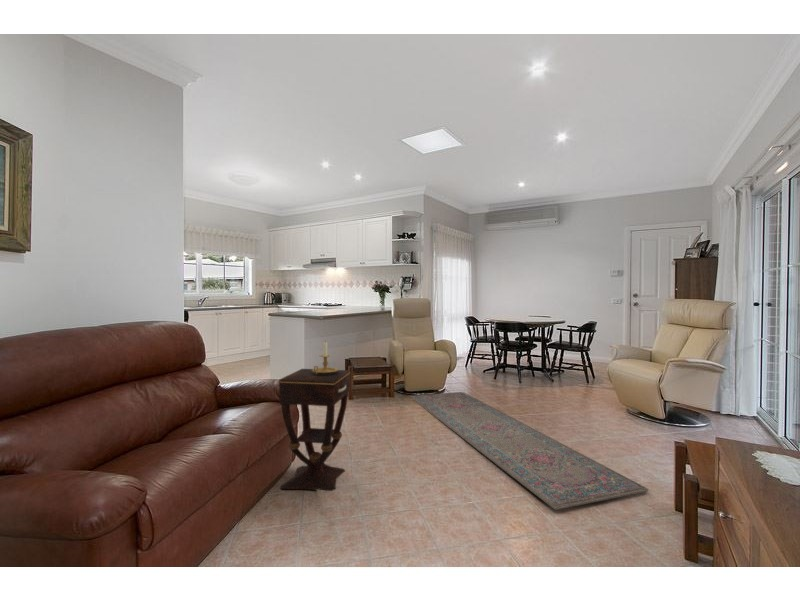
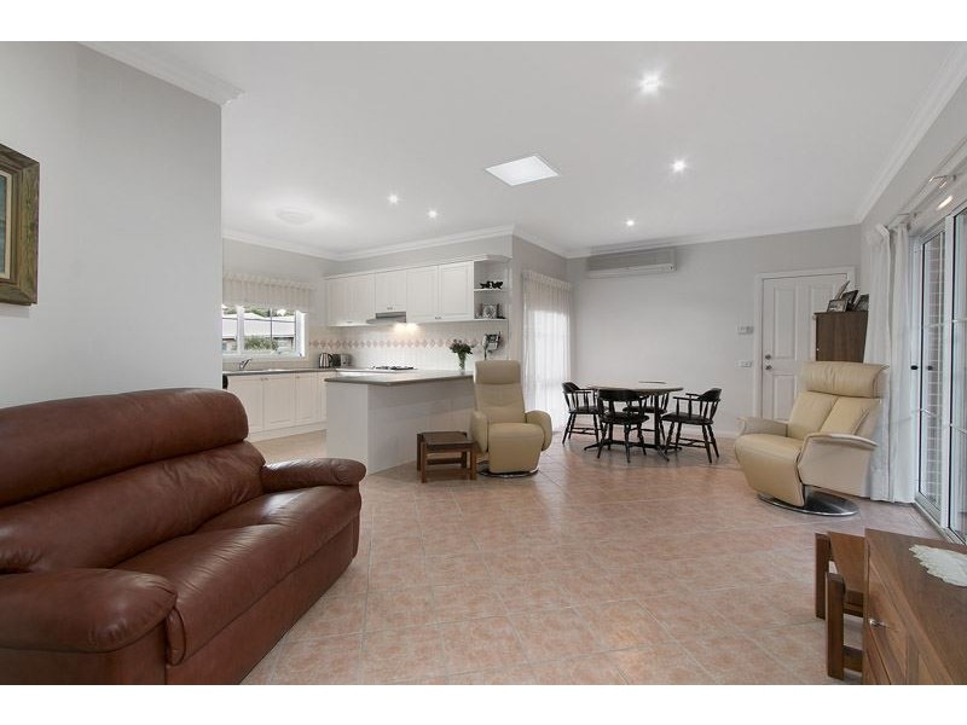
- side table [277,368,351,492]
- candle holder [312,340,339,374]
- rug [409,391,650,511]
